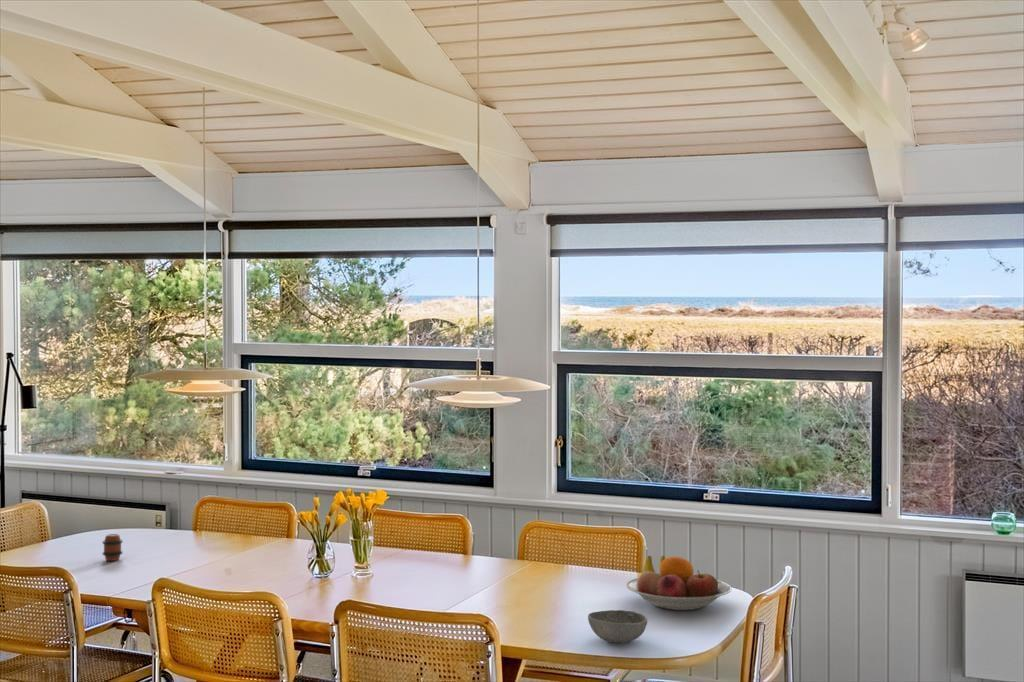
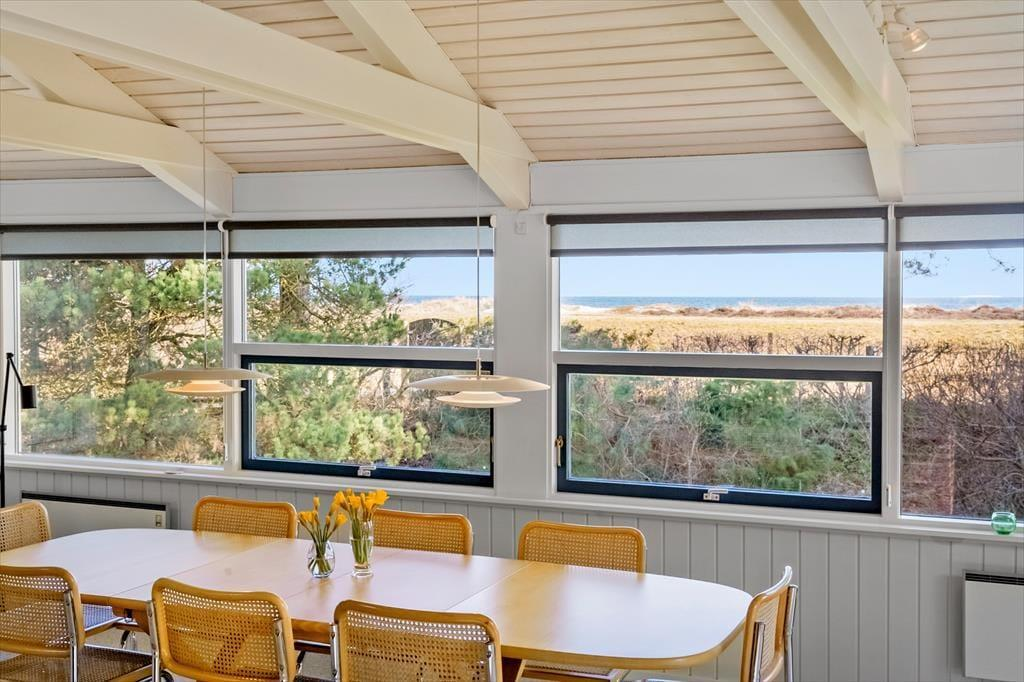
- bowl [587,609,648,644]
- fruit bowl [625,555,733,611]
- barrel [102,533,124,562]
